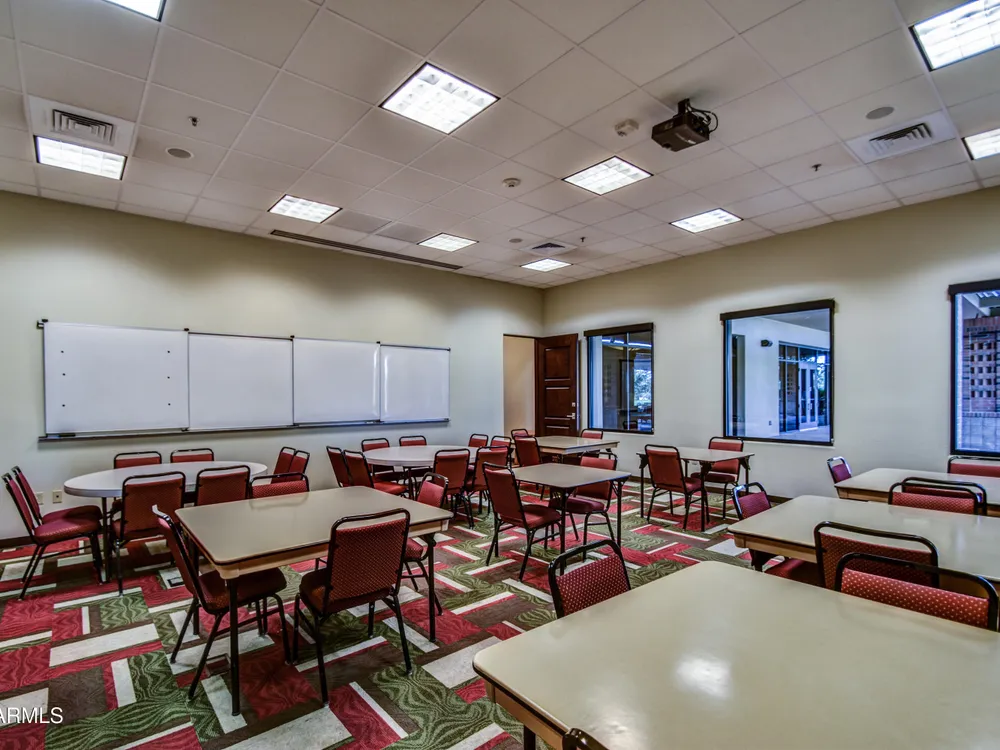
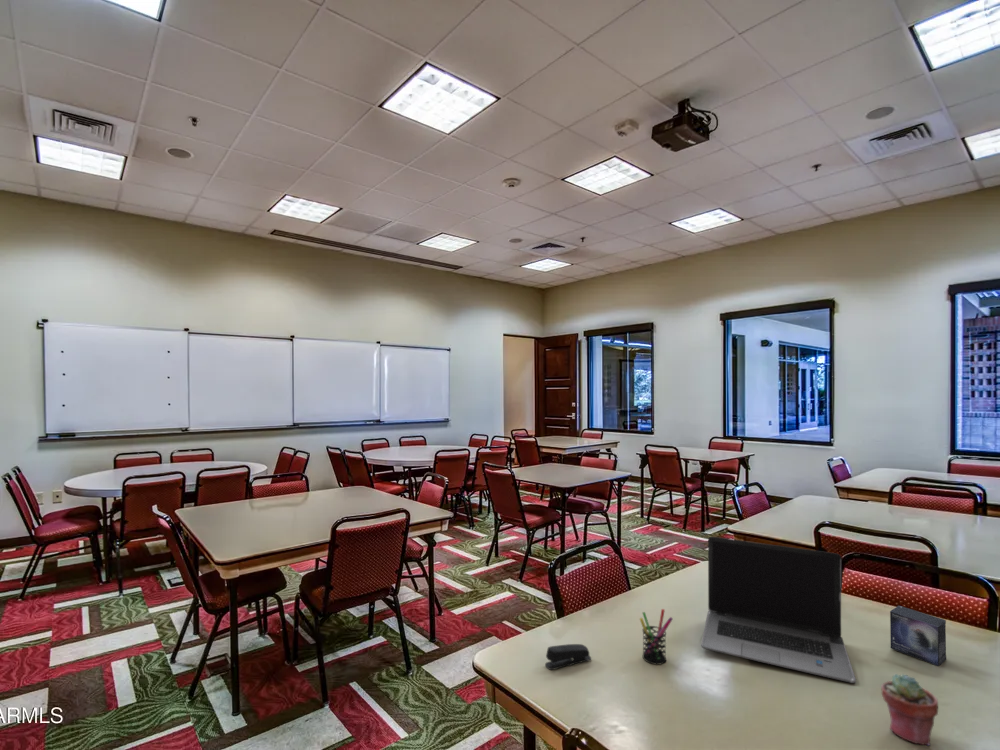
+ laptop computer [700,536,857,684]
+ small box [889,605,947,667]
+ potted succulent [880,673,939,747]
+ stapler [544,643,592,671]
+ pen holder [639,608,674,666]
